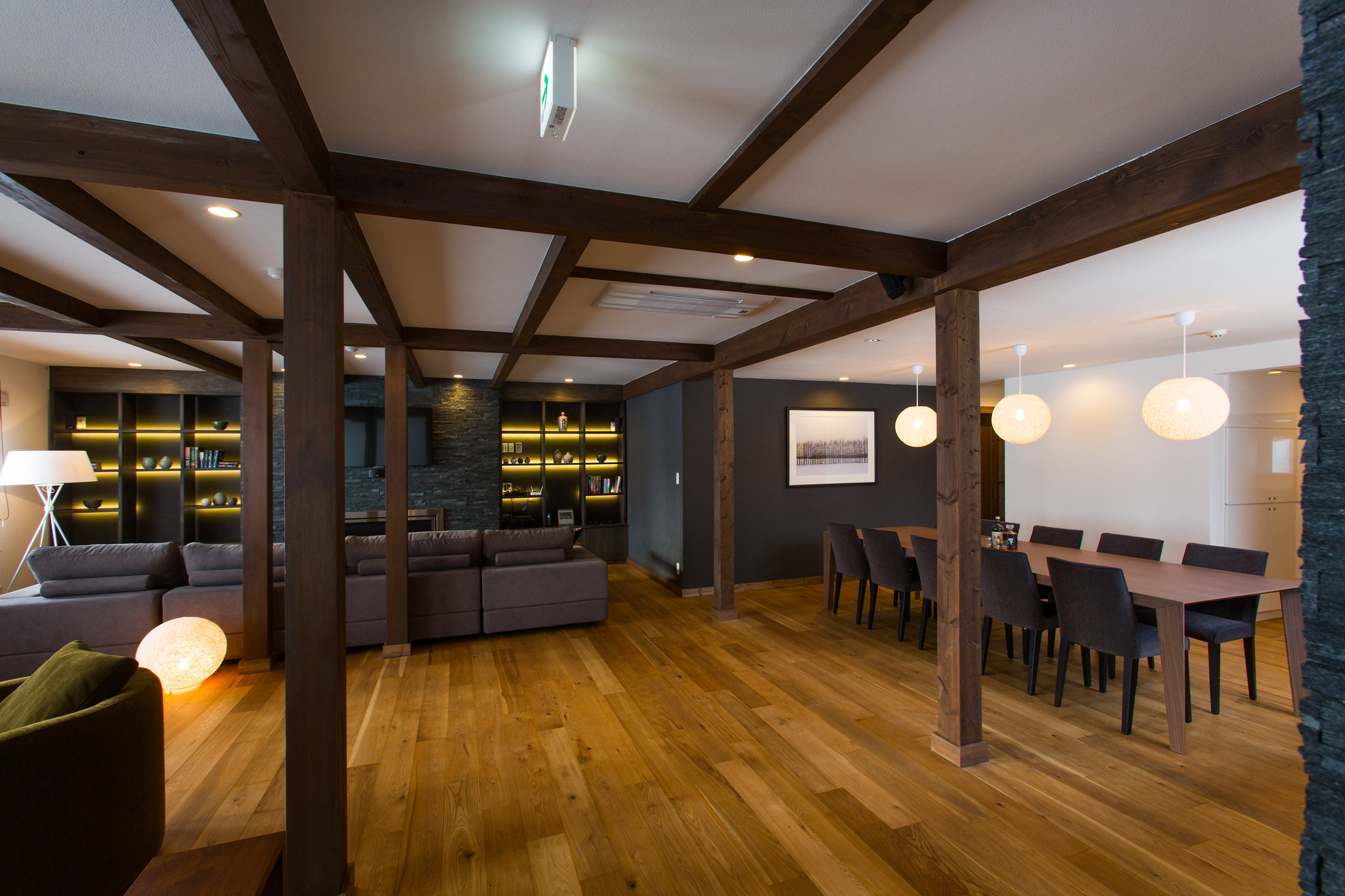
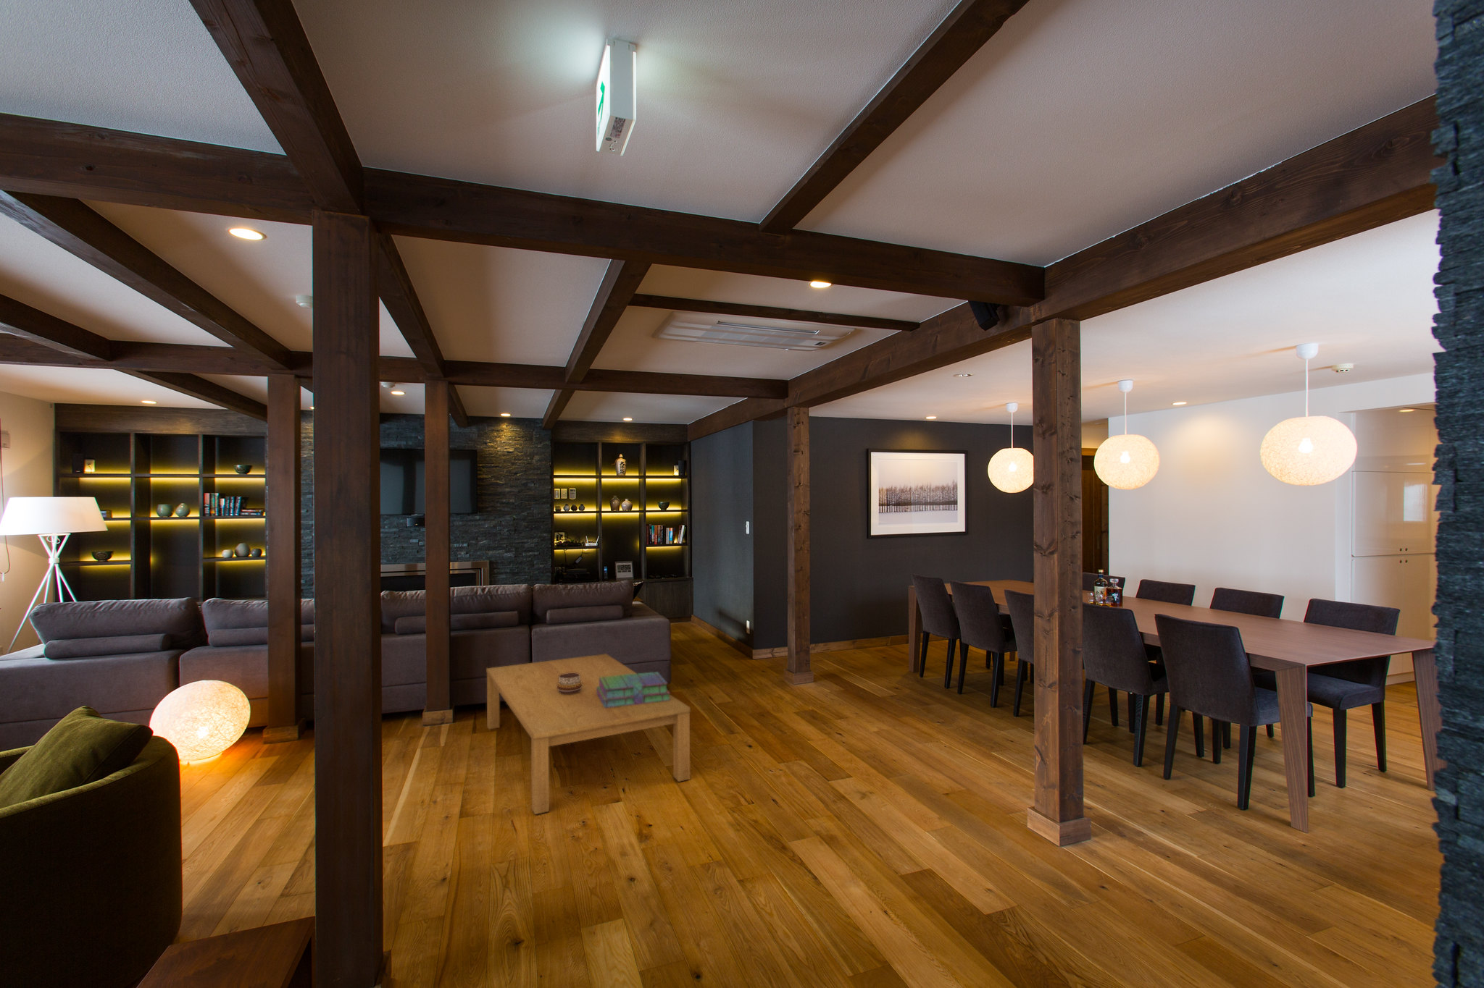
+ coffee table [485,653,691,815]
+ decorative bowl [556,673,583,694]
+ stack of books [596,670,671,708]
